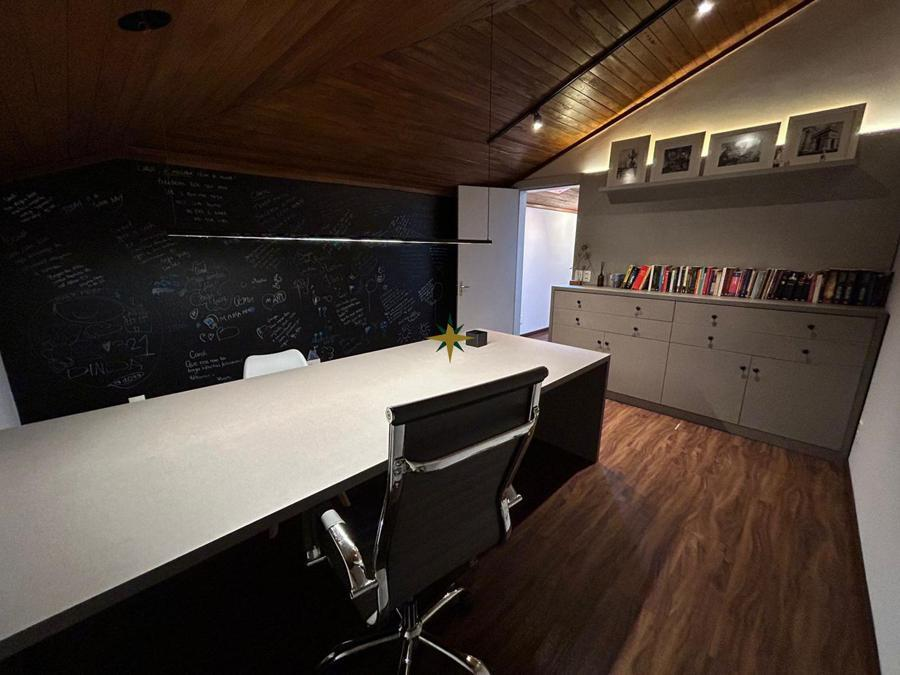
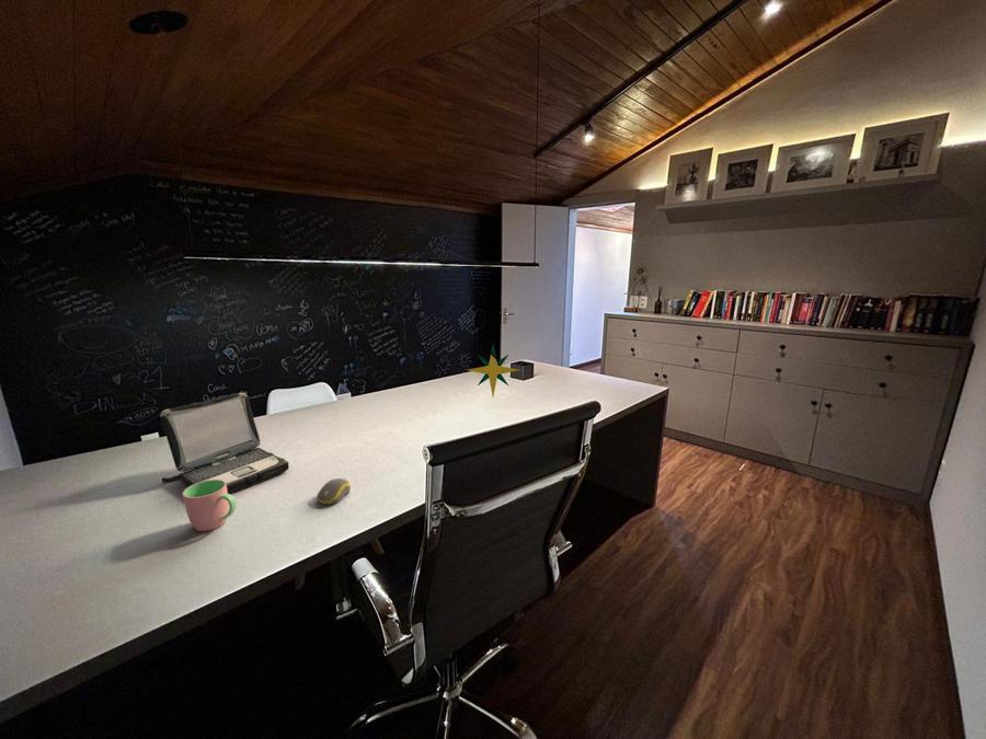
+ laptop [160,392,290,495]
+ cup [182,480,237,532]
+ computer mouse [316,477,352,506]
